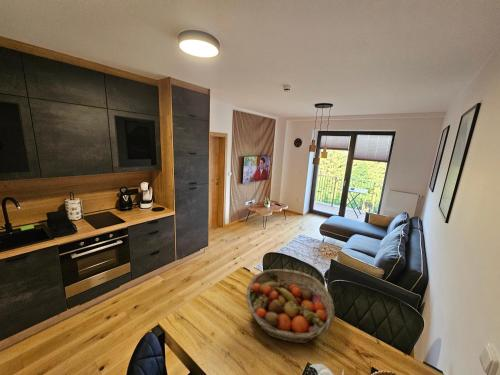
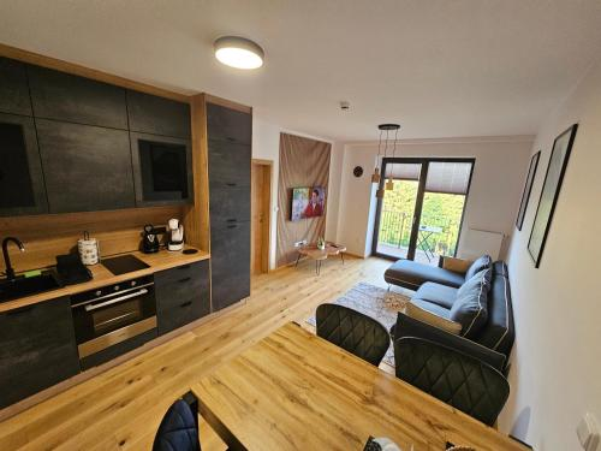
- fruit basket [245,268,335,344]
